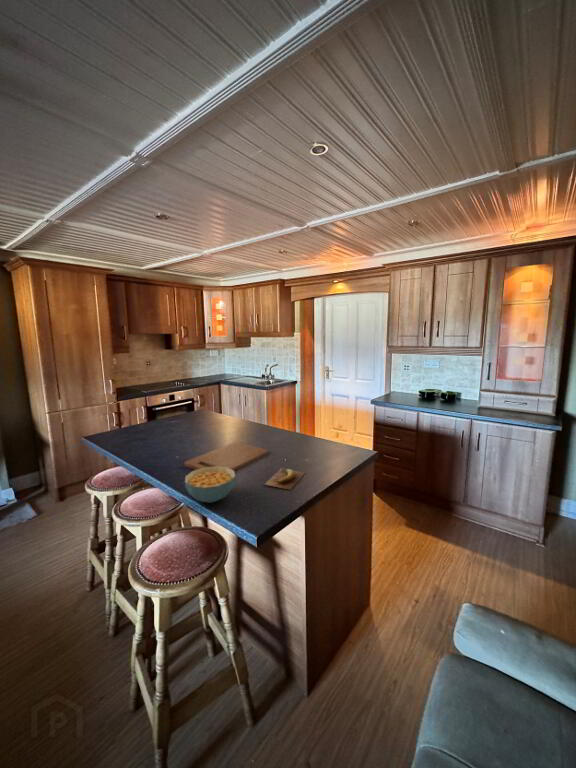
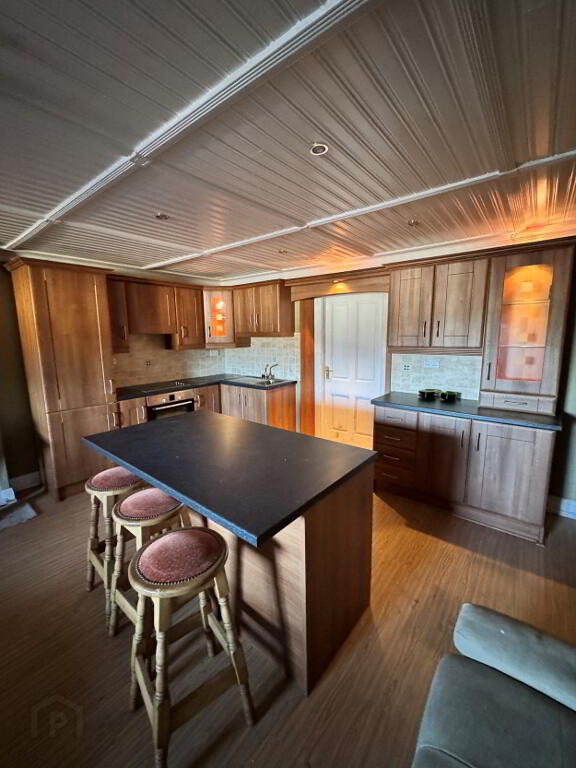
- banana [264,467,306,491]
- cutting board [183,441,269,472]
- cereal bowl [184,466,236,504]
